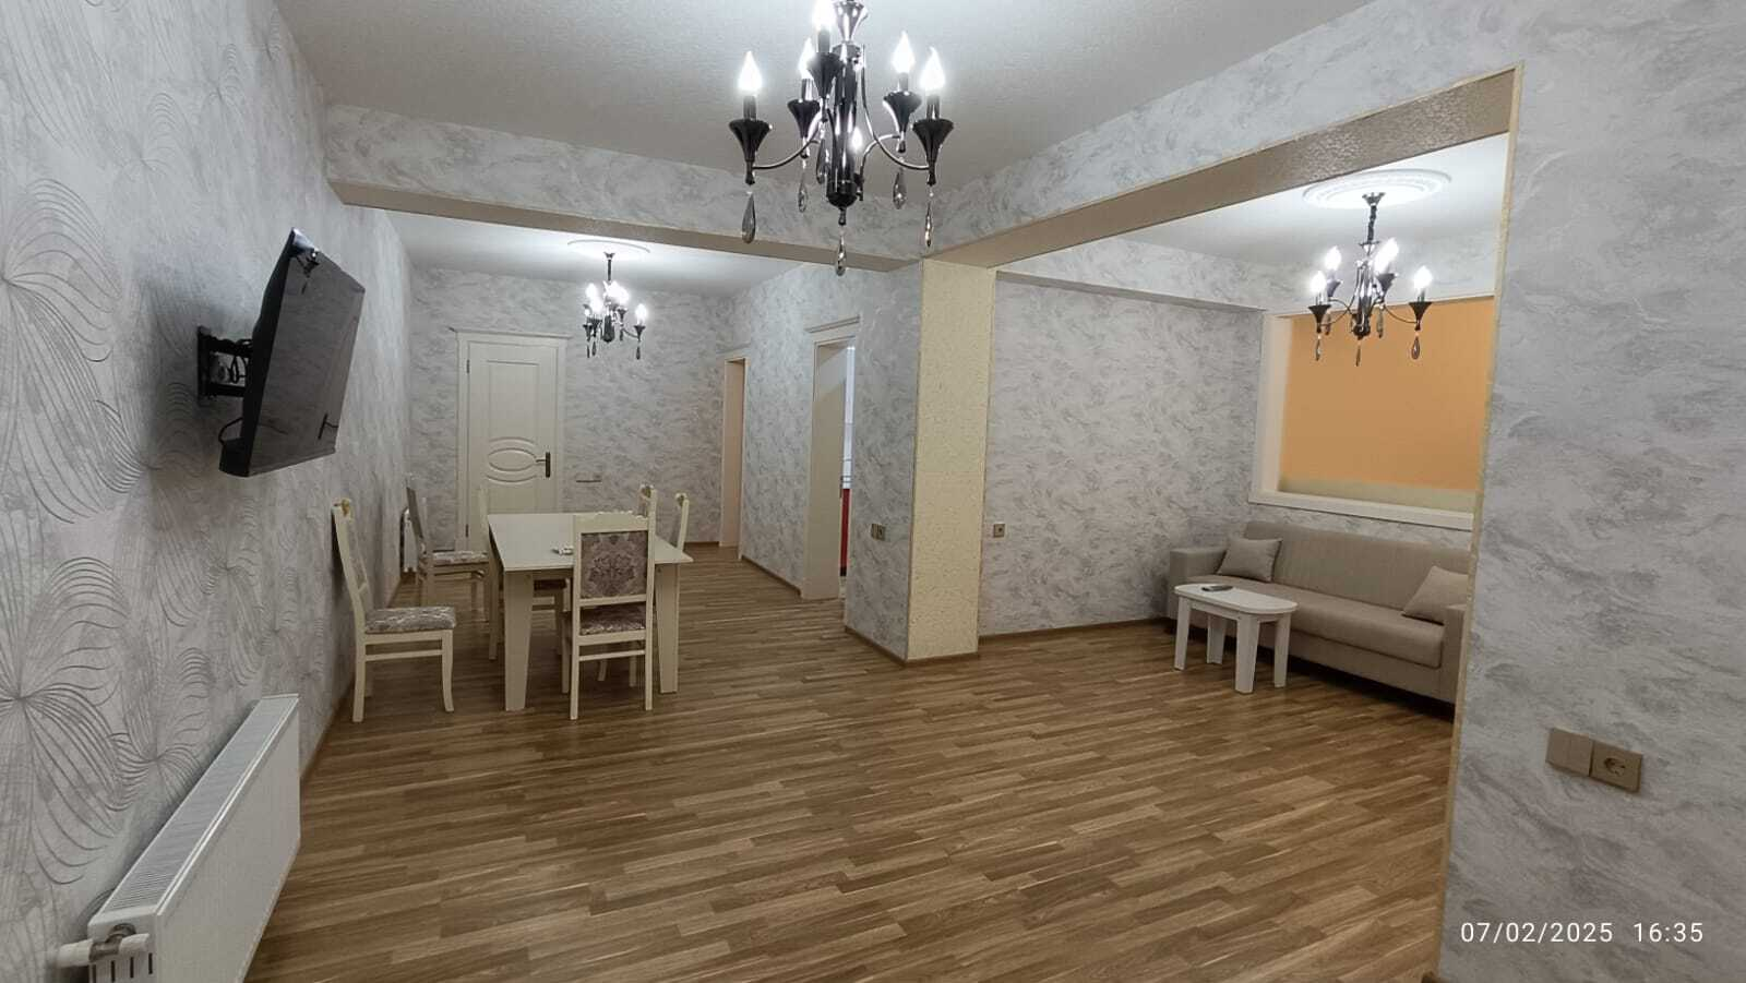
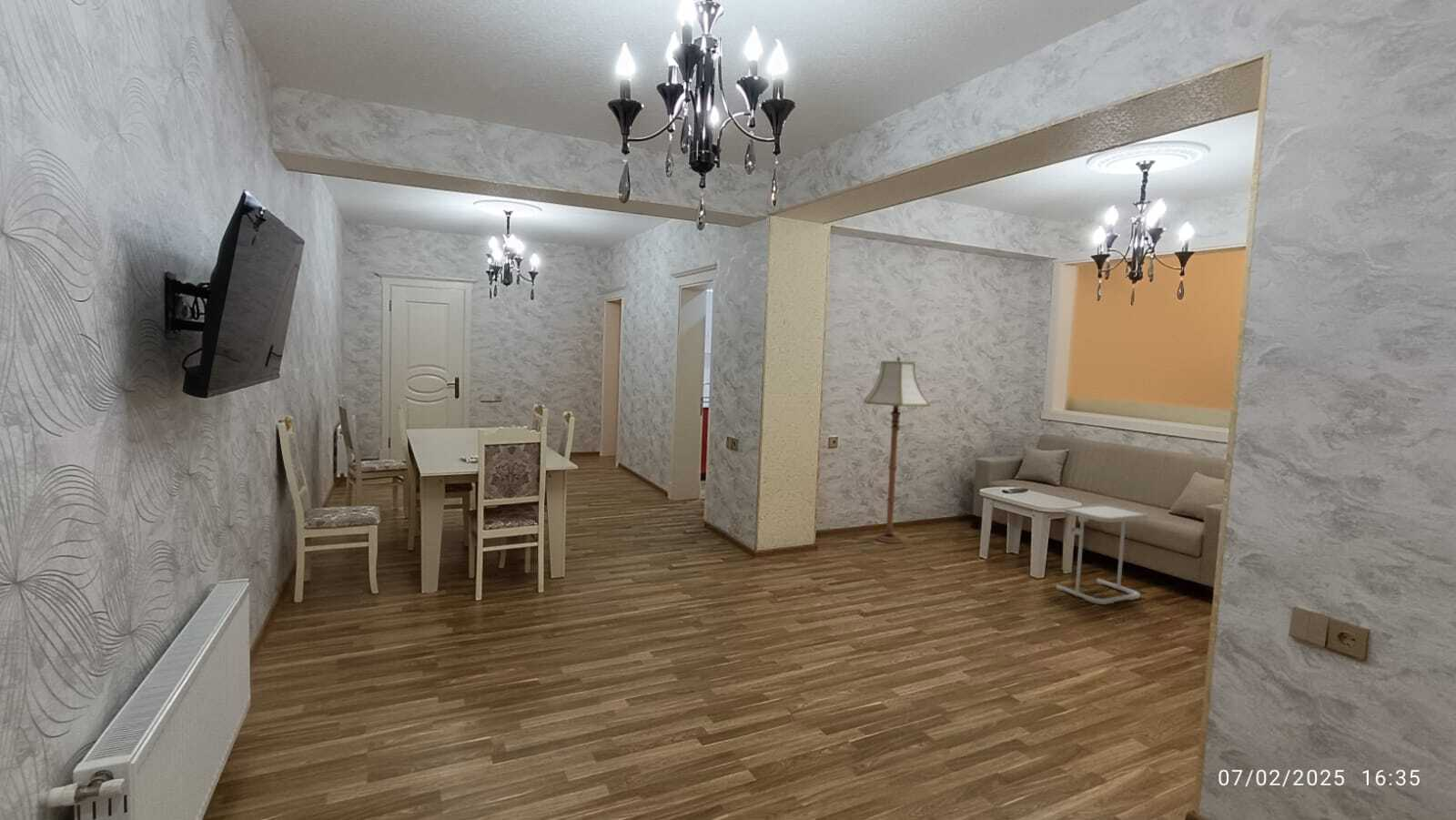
+ side table [1055,503,1148,605]
+ floor lamp [863,355,931,544]
